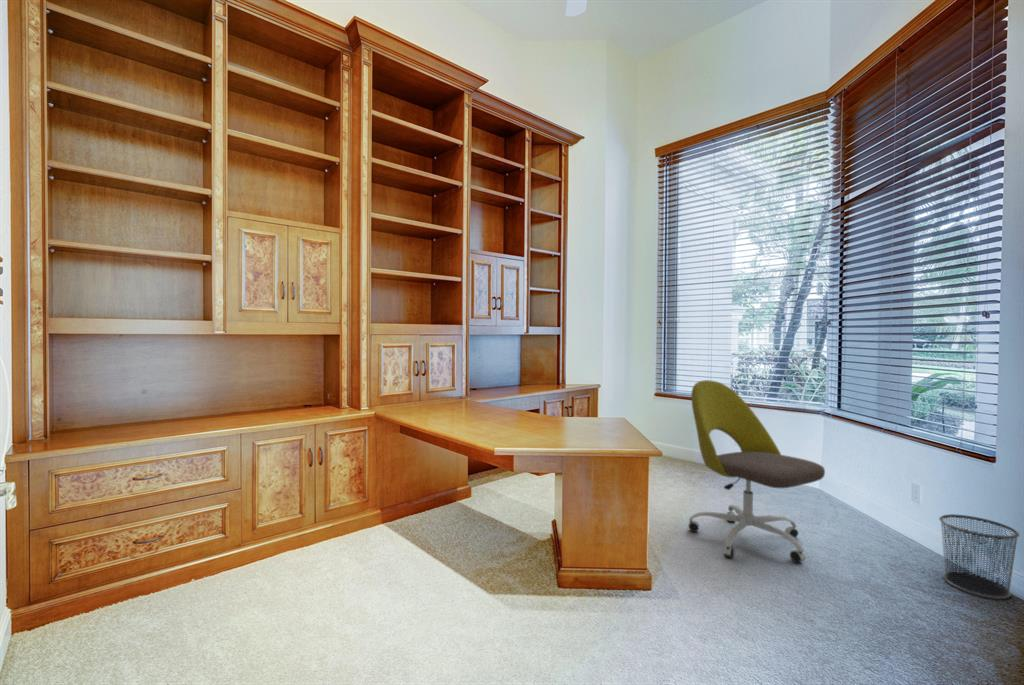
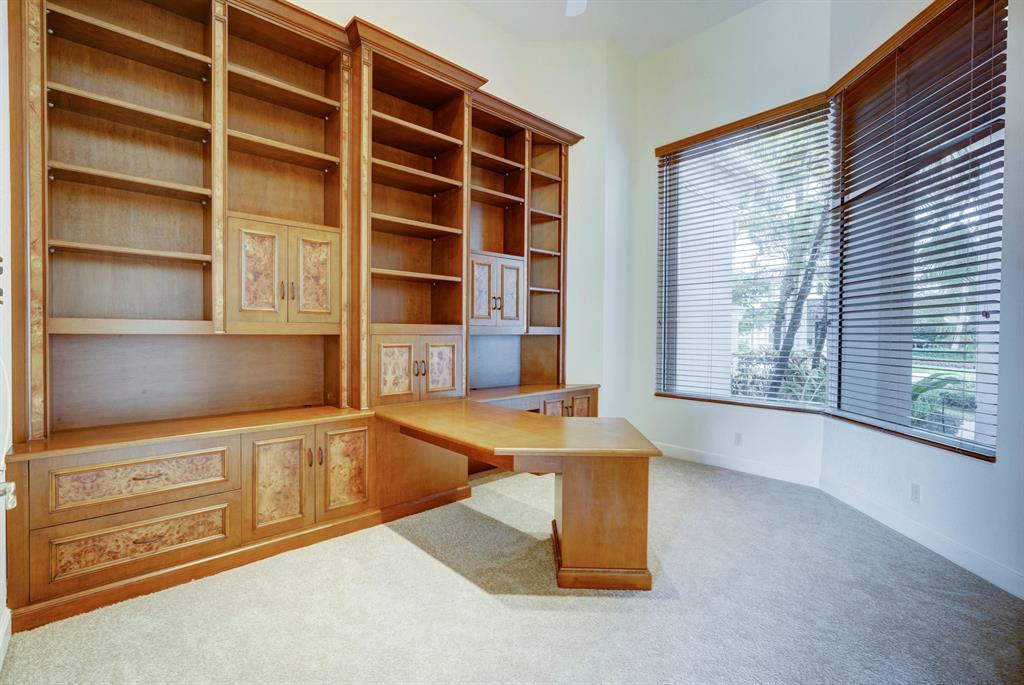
- waste bin [938,513,1020,600]
- office chair [687,379,826,564]
